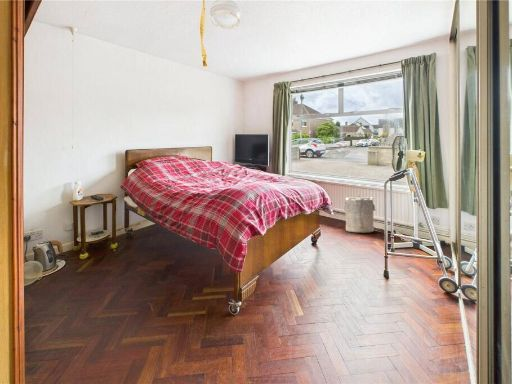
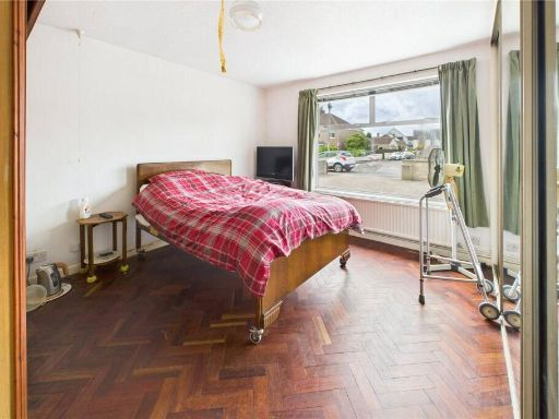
- laundry hamper [343,194,377,234]
